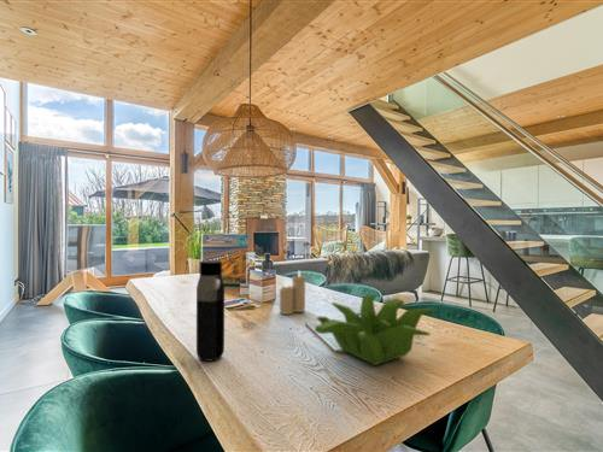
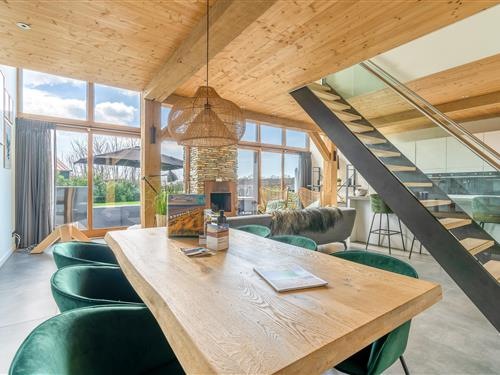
- water bottle [195,259,226,363]
- plant [314,293,437,366]
- candle [279,269,308,316]
